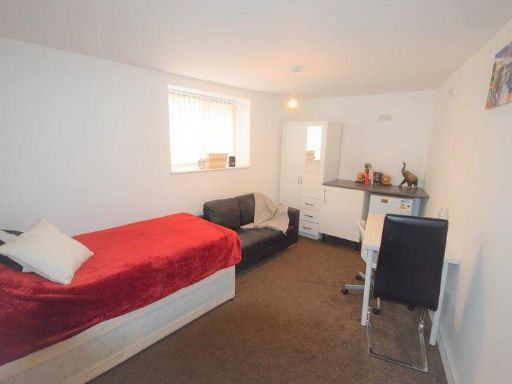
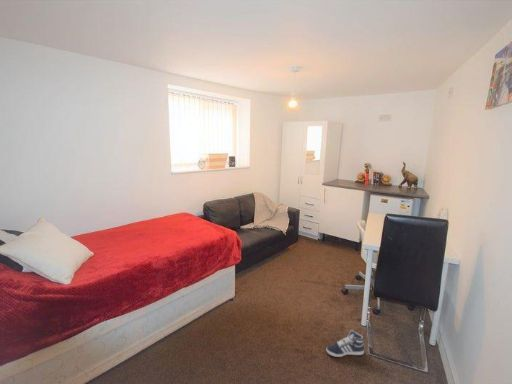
+ sneaker [325,329,365,358]
